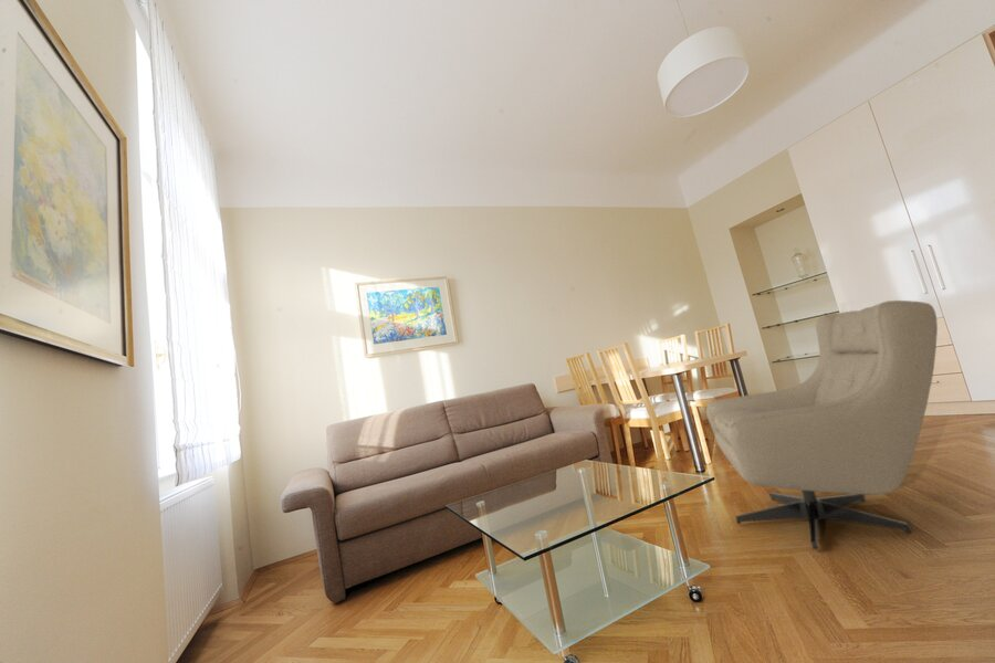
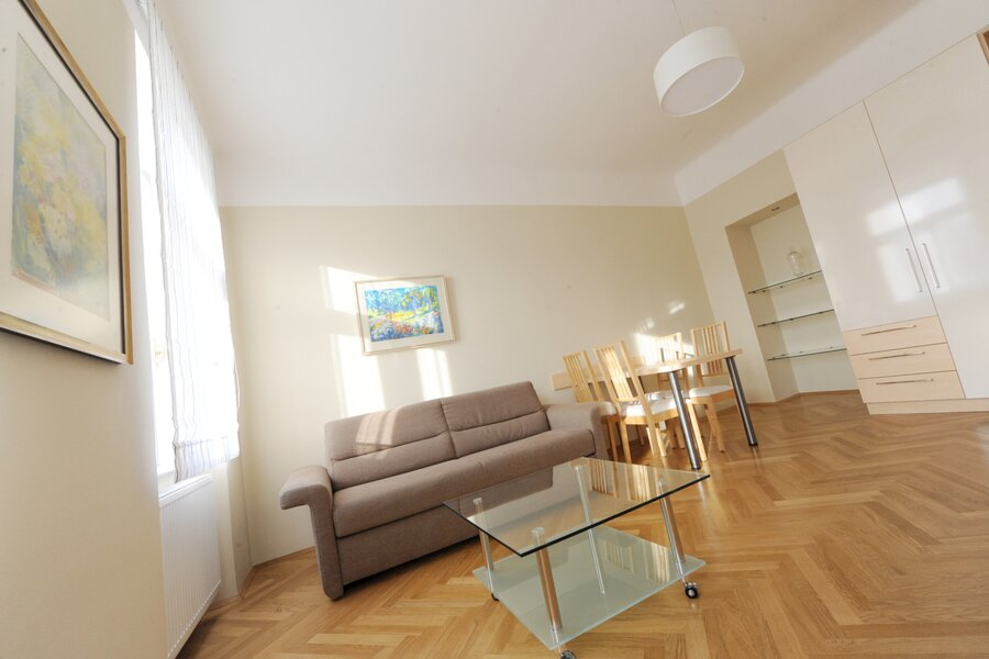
- armchair [705,299,939,550]
